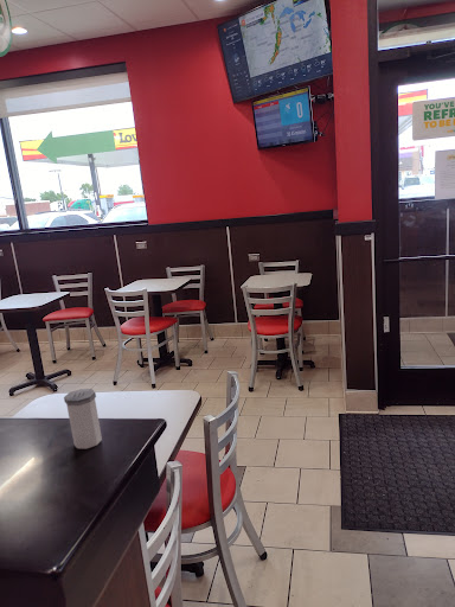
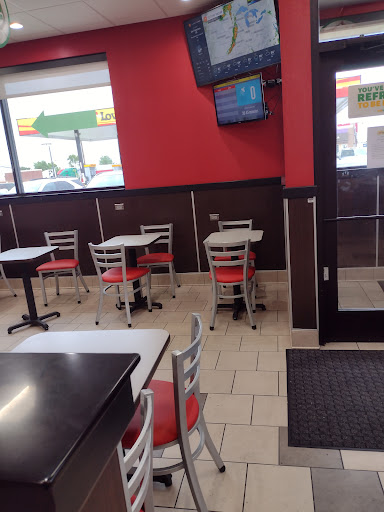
- salt shaker [63,388,103,449]
